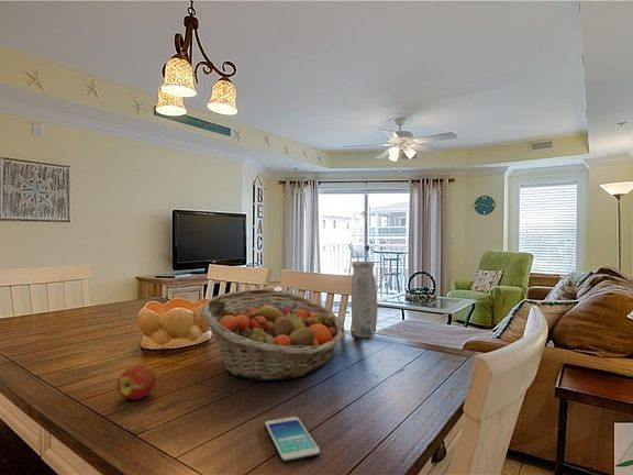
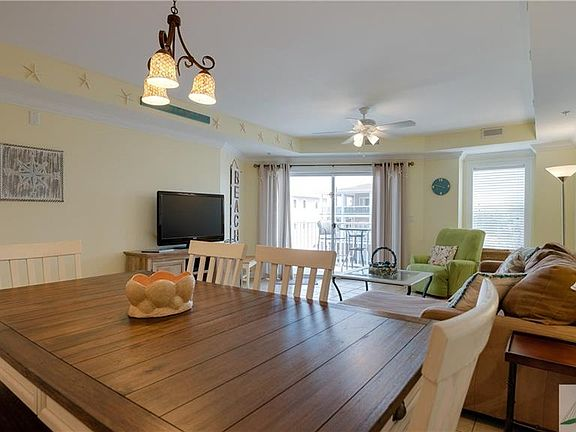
- vase [351,261,378,339]
- fruit basket [199,288,346,382]
- smartphone [264,416,321,464]
- apple [115,363,157,400]
